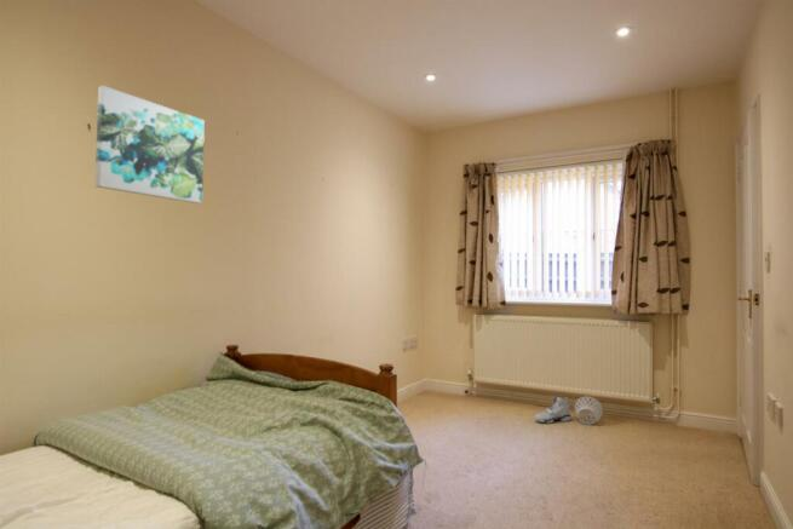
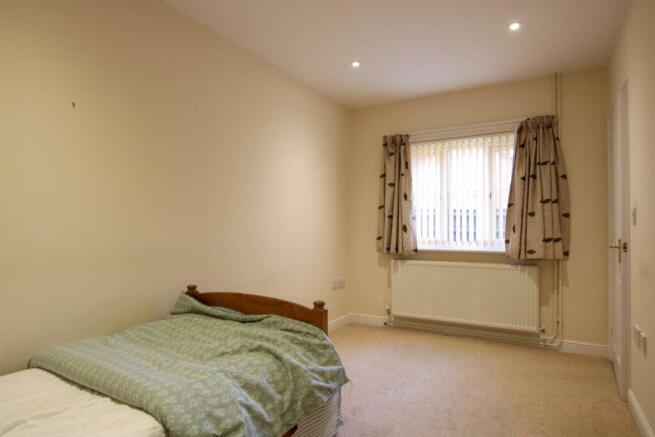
- ball [574,395,604,425]
- wall art [94,85,206,205]
- sneaker [534,395,573,425]
